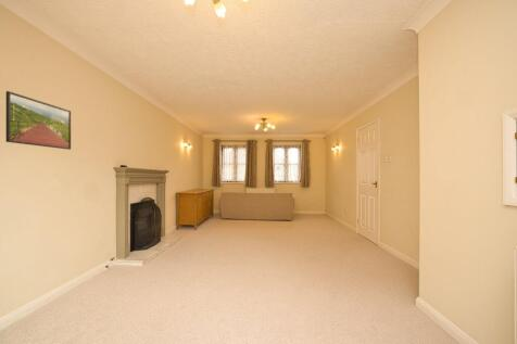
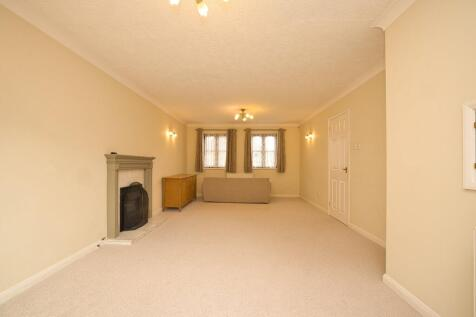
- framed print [5,90,72,151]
